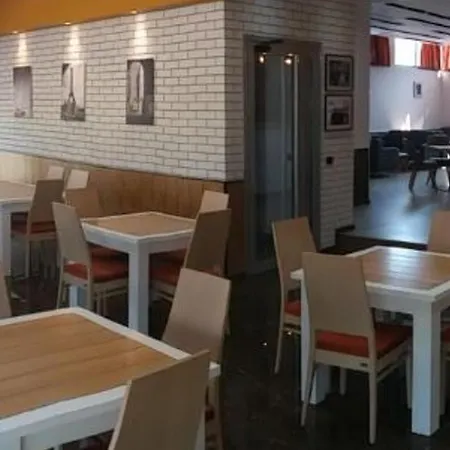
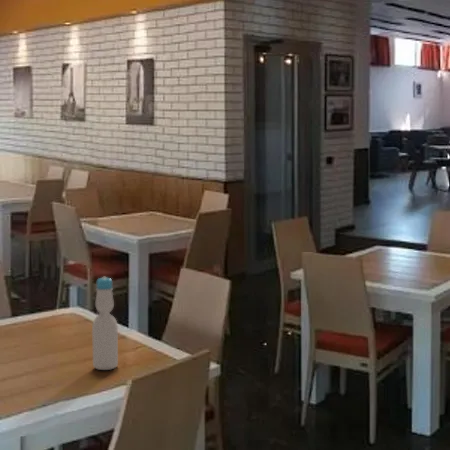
+ bottle [91,276,119,371]
